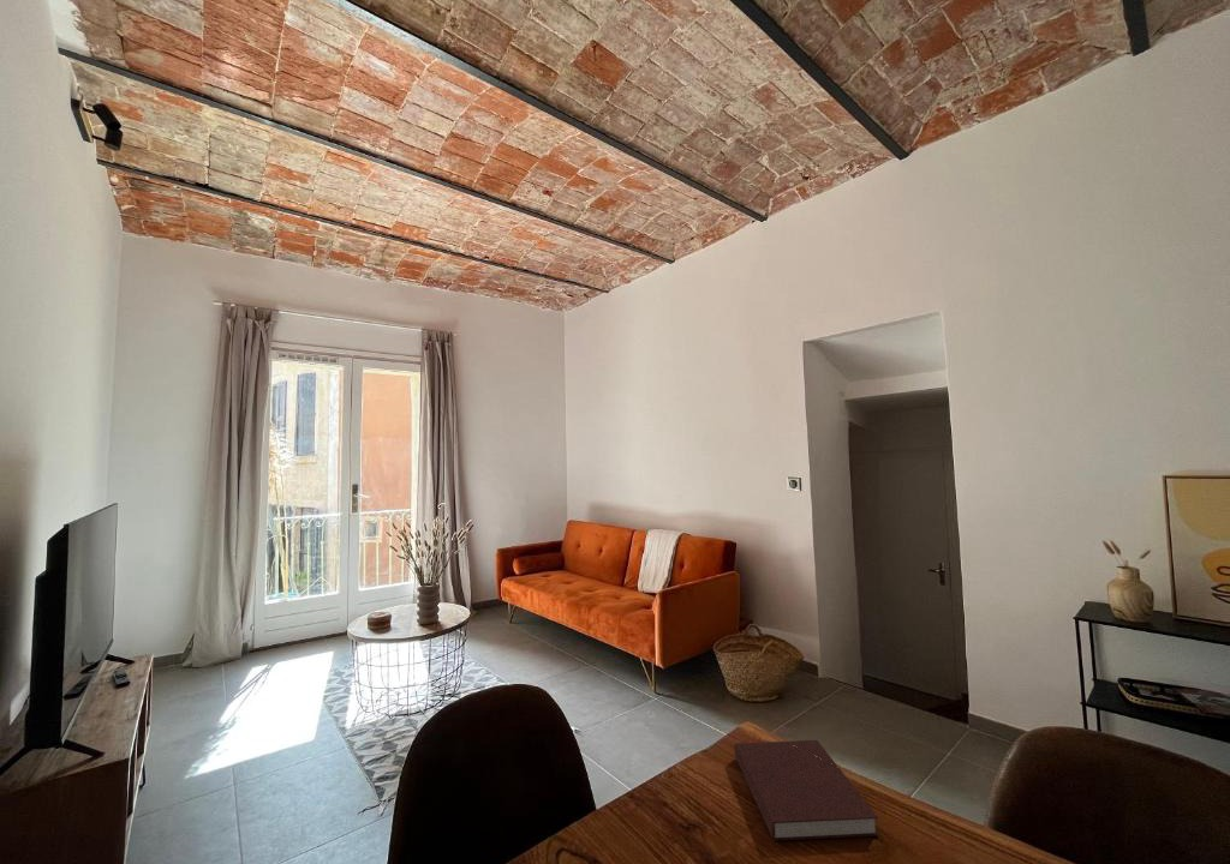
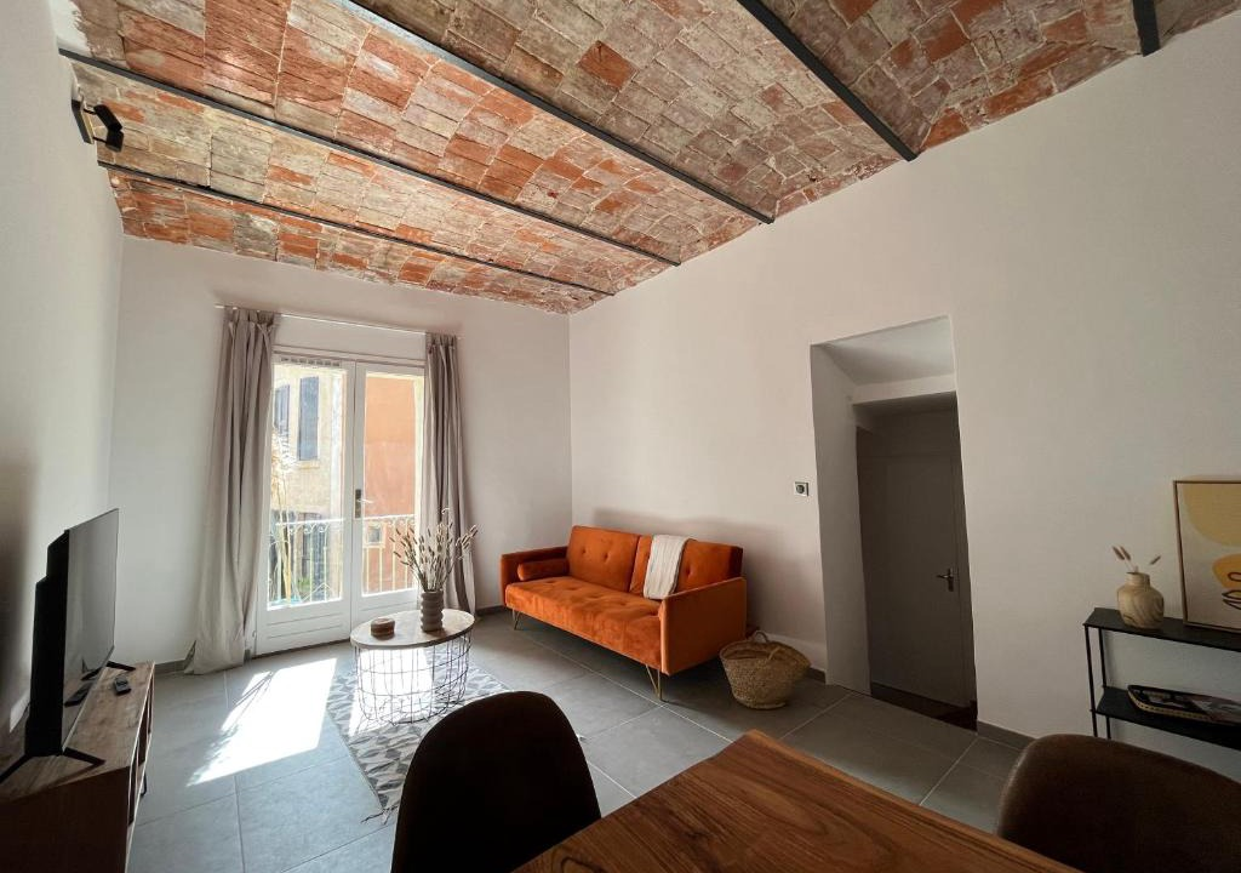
- notebook [733,739,880,842]
